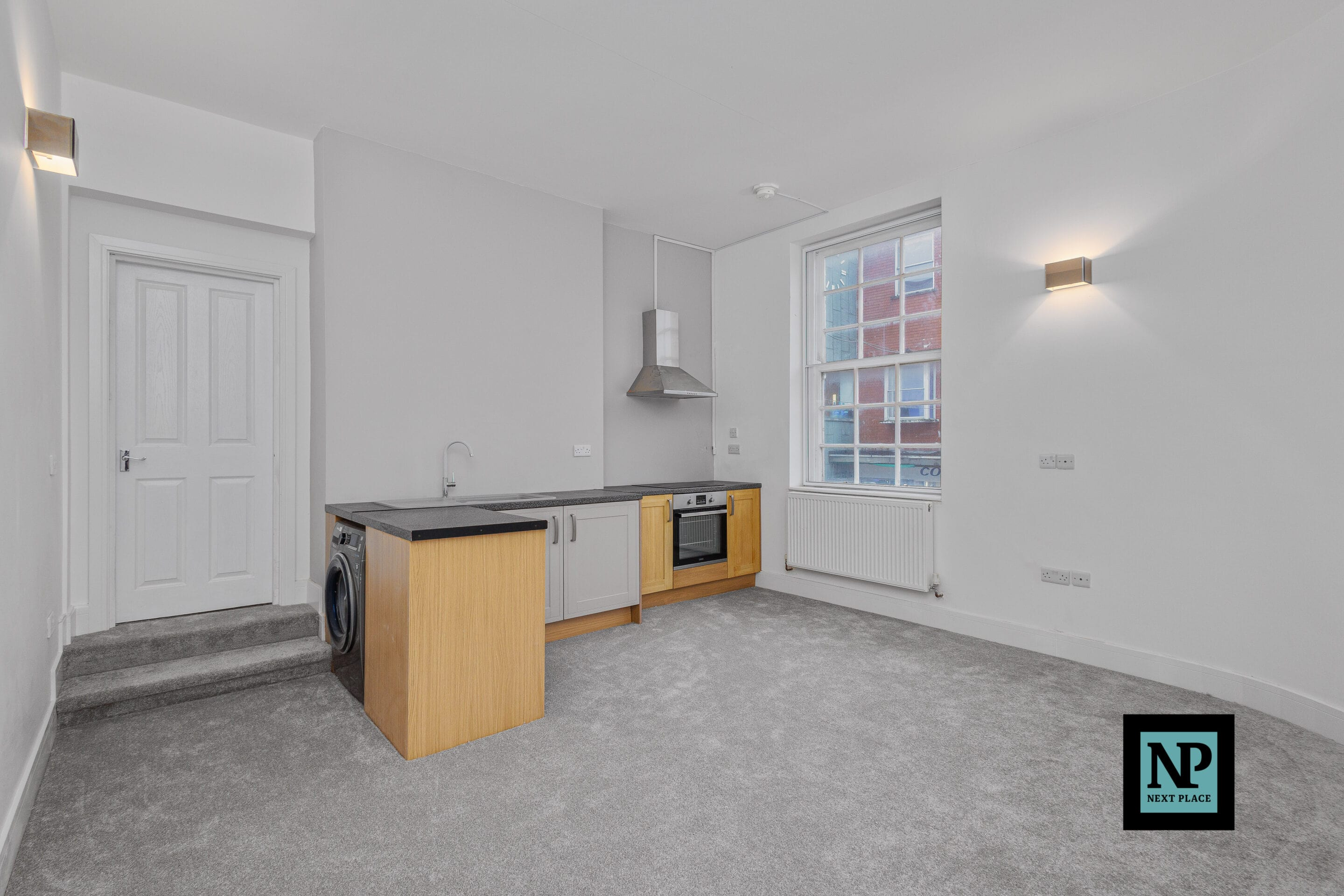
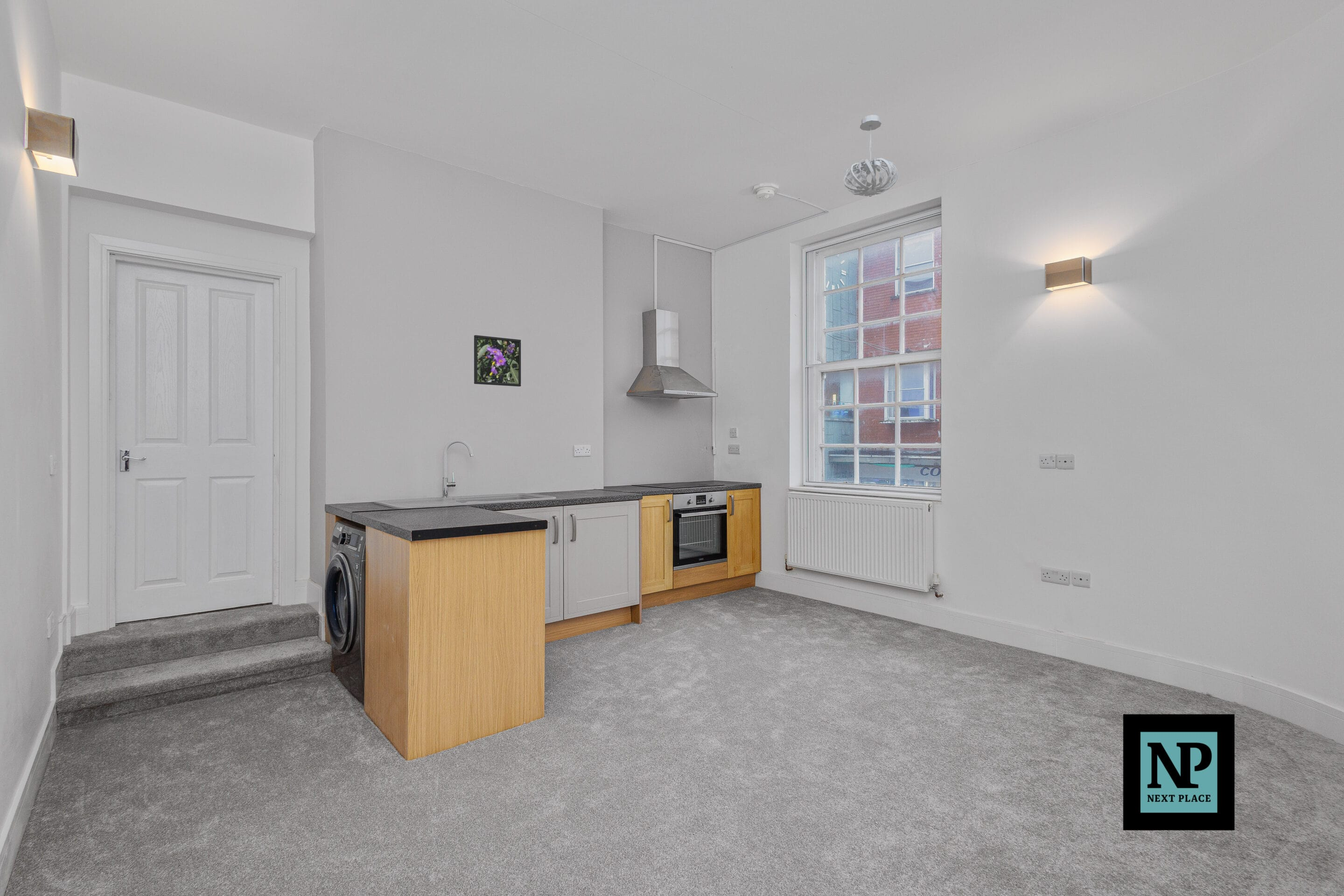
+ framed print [474,335,521,387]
+ pendant light [843,114,898,197]
